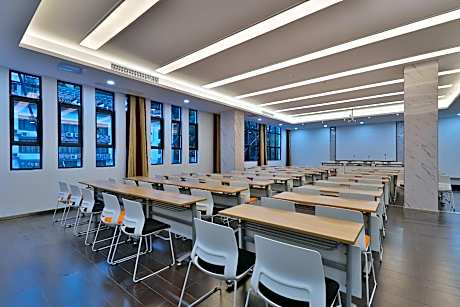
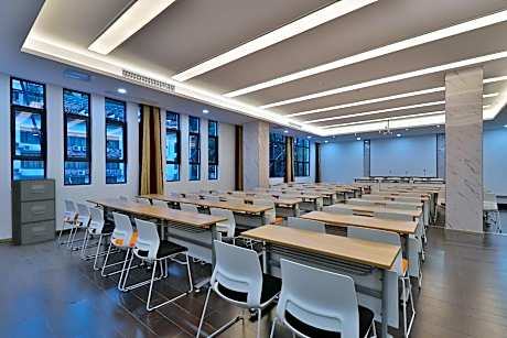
+ filing cabinet [10,177,57,247]
